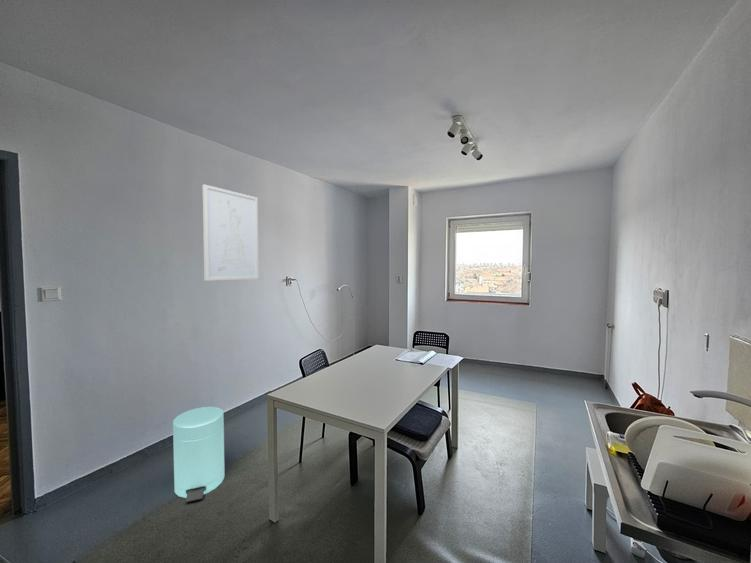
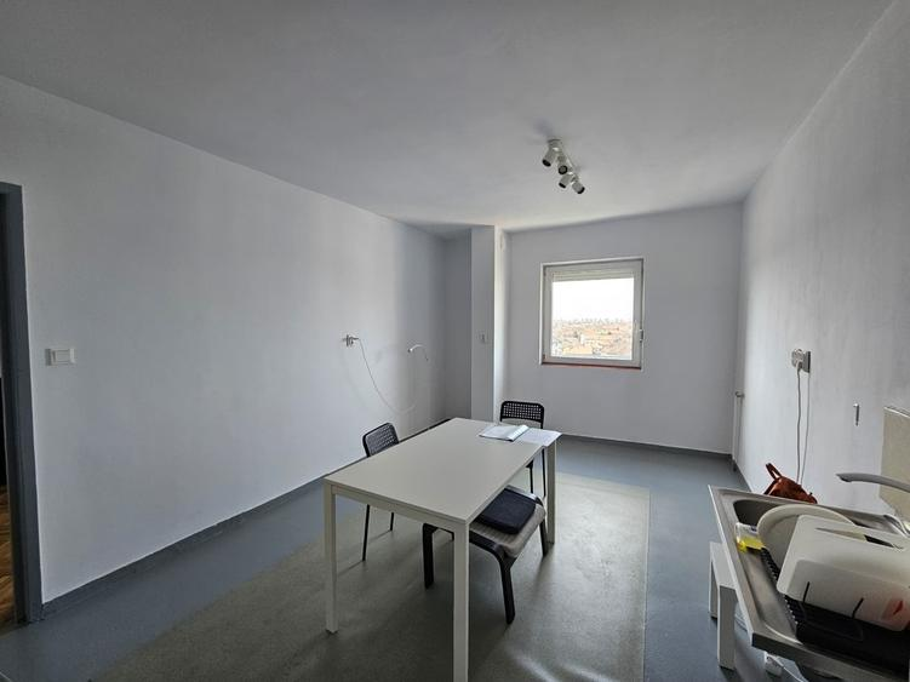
- wall art [202,183,259,282]
- trash can [172,406,226,503]
